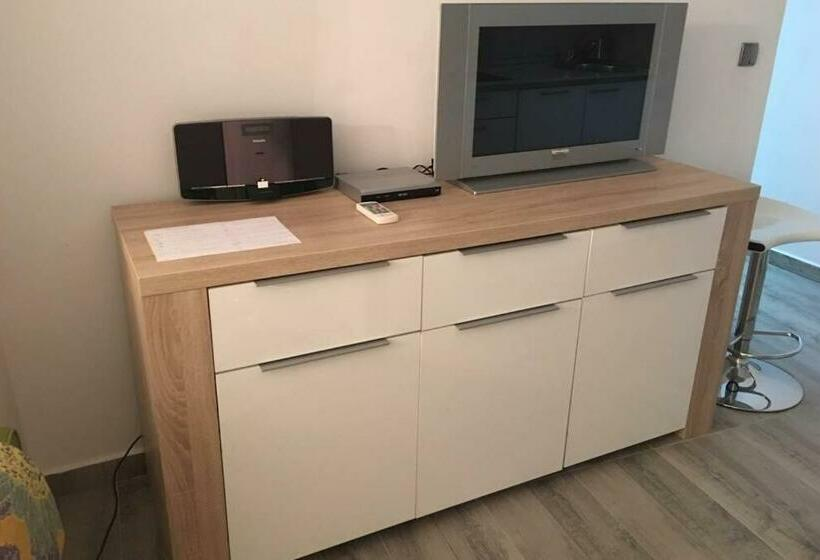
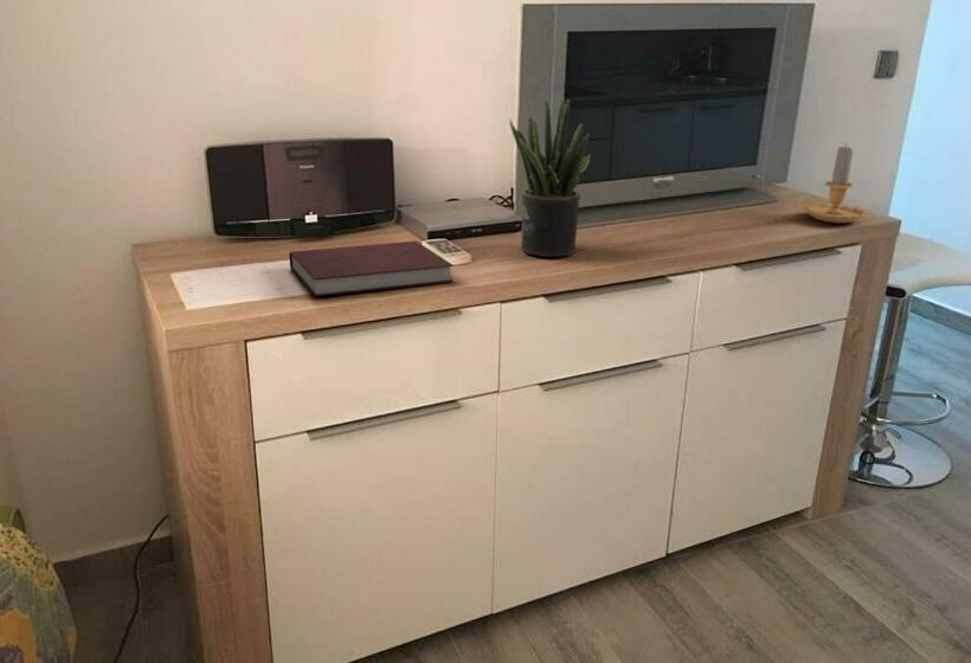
+ candle [798,141,868,224]
+ notebook [288,240,455,297]
+ potted plant [509,97,591,258]
